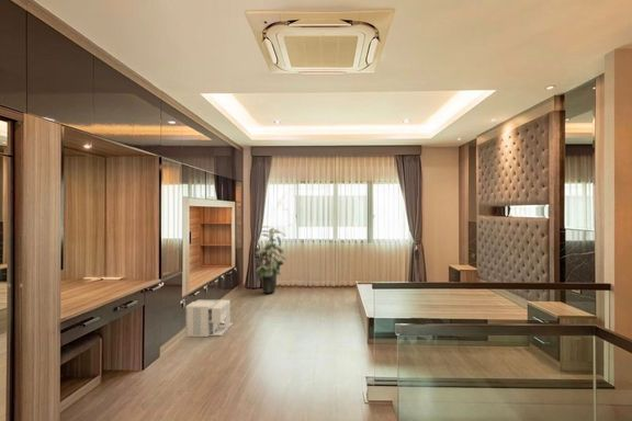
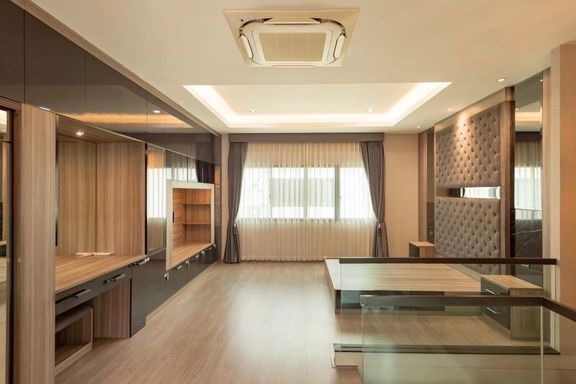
- architectural model [184,299,233,338]
- indoor plant [251,225,287,294]
